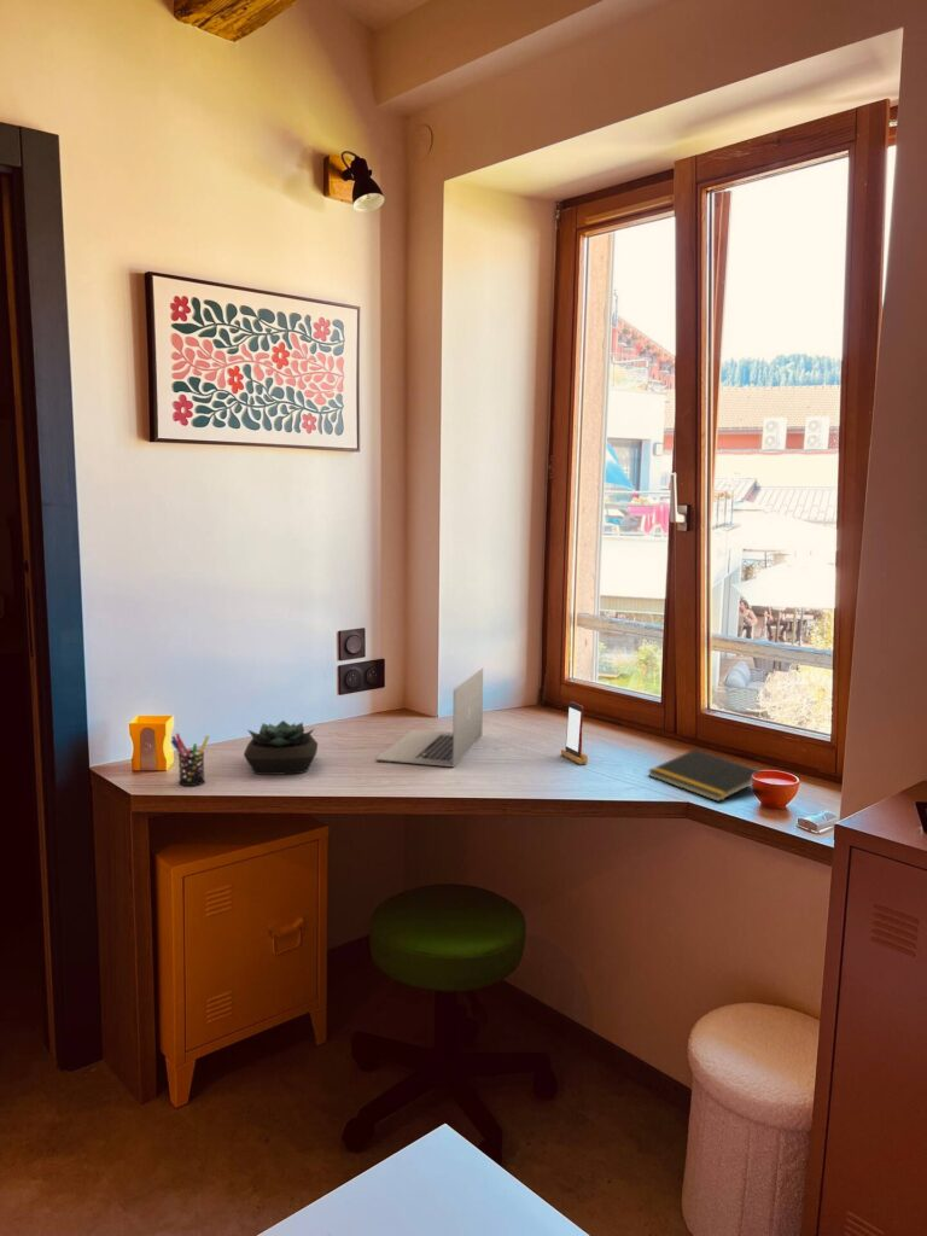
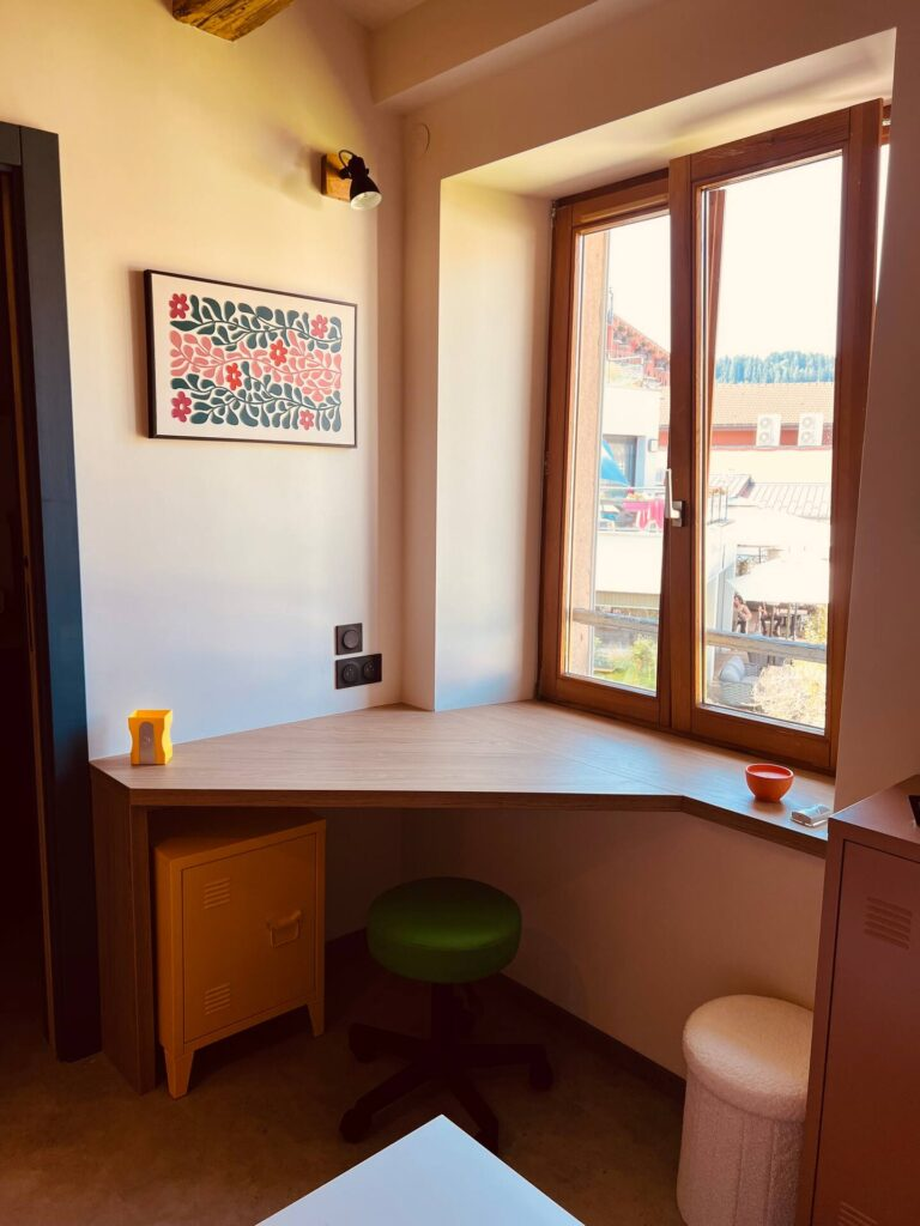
- succulent plant [243,719,319,776]
- laptop [374,666,484,768]
- smartphone [560,700,589,765]
- notepad [647,748,768,803]
- pen holder [169,733,210,787]
